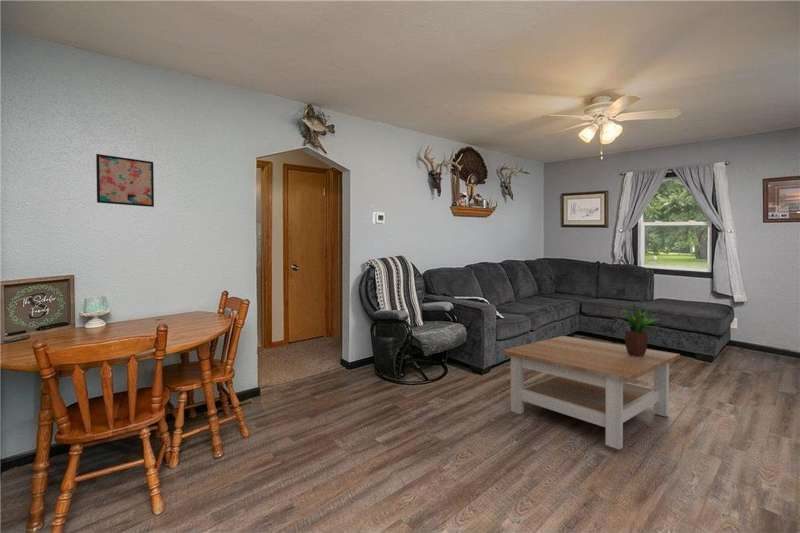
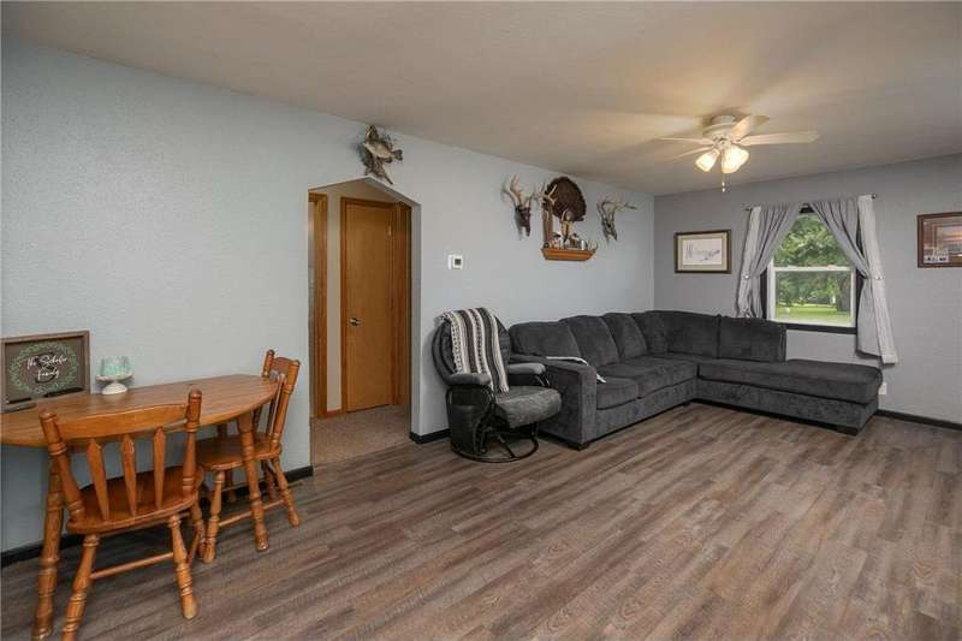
- potted plant [612,302,669,357]
- wall art [95,153,155,208]
- coffee table [501,335,681,450]
